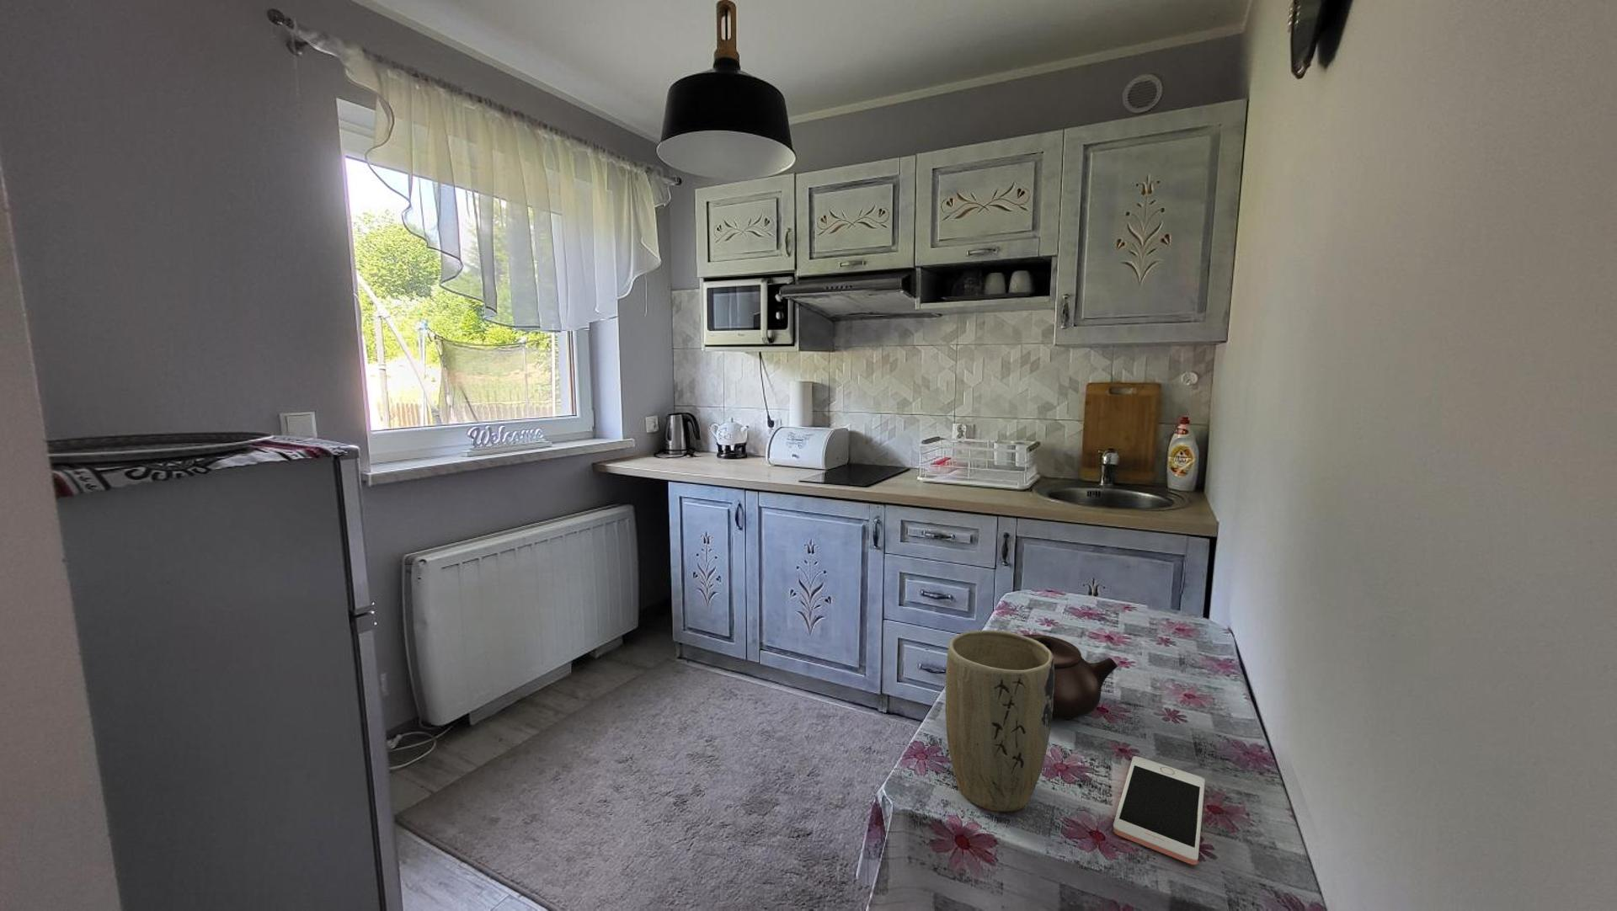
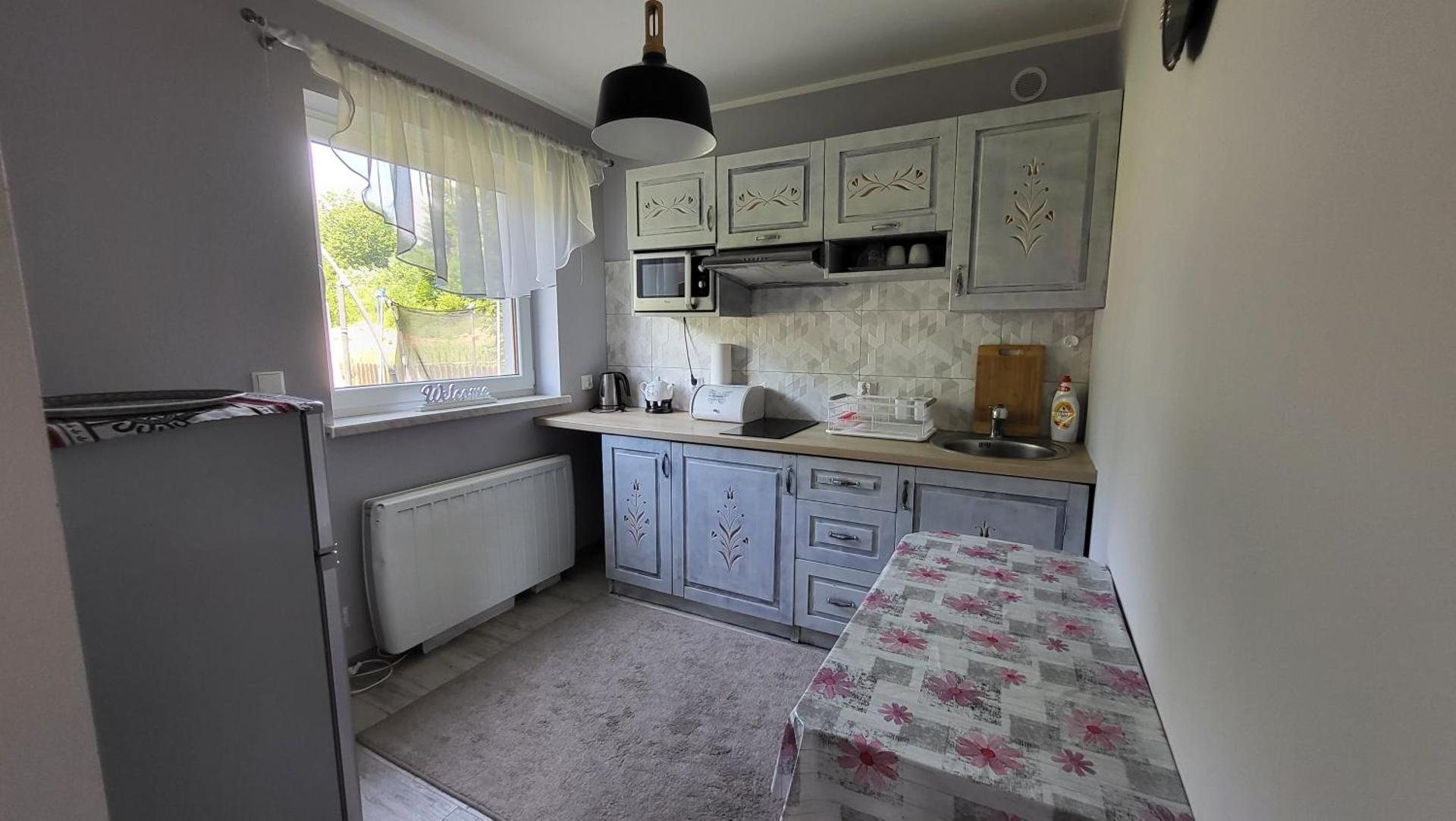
- cell phone [1113,756,1206,866]
- plant pot [945,629,1054,813]
- teapot [1022,634,1118,721]
